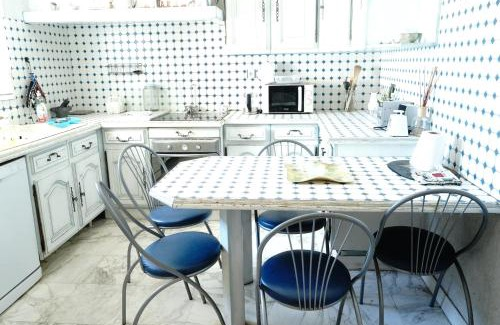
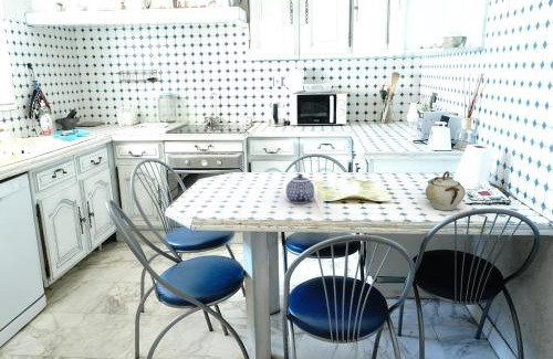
+ sugar bowl [425,170,467,211]
+ teapot [285,173,315,204]
